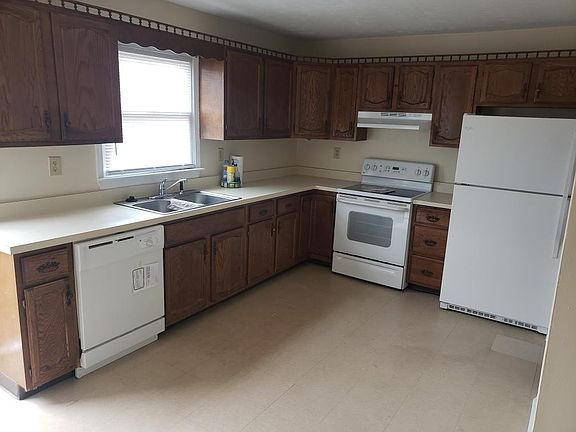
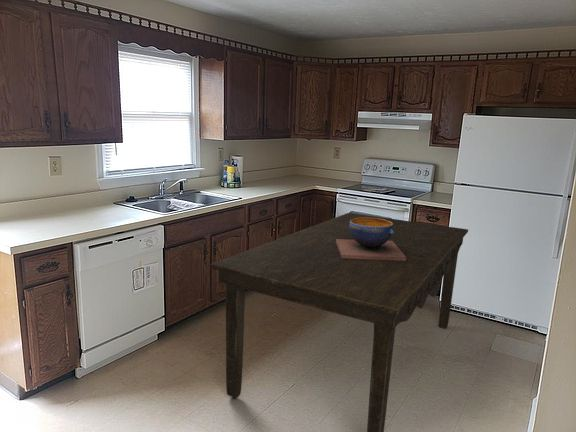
+ decorative bowl [336,218,406,261]
+ dining table [209,212,469,432]
